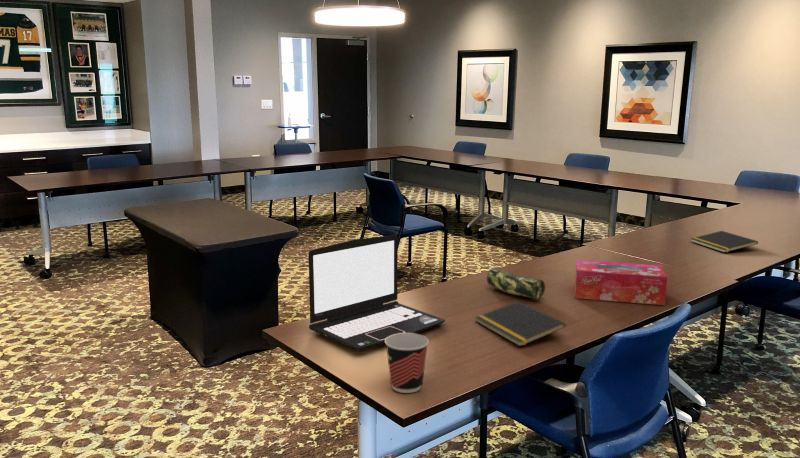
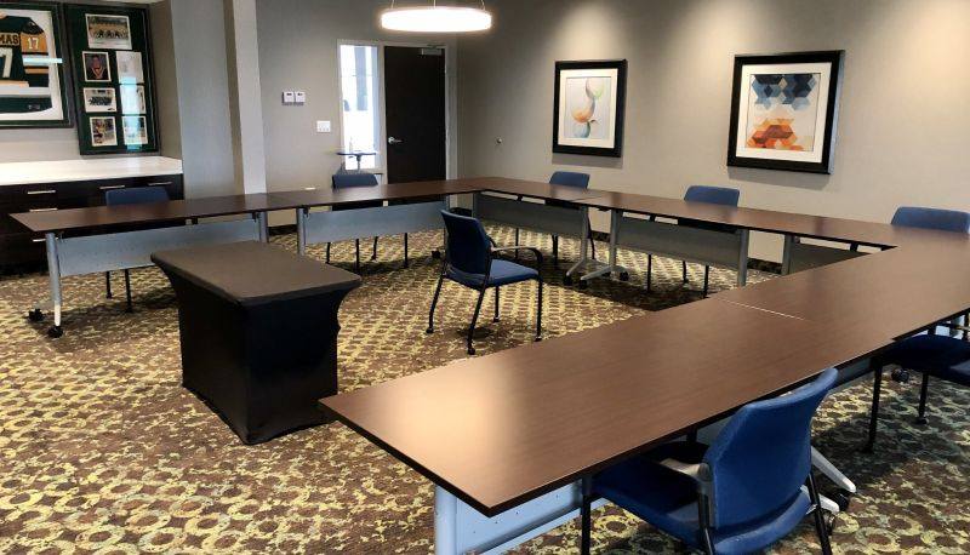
- laptop [307,234,446,352]
- pencil case [486,267,546,300]
- tissue box [574,259,668,306]
- notepad [474,300,567,347]
- cup [385,333,430,394]
- notepad [690,230,759,254]
